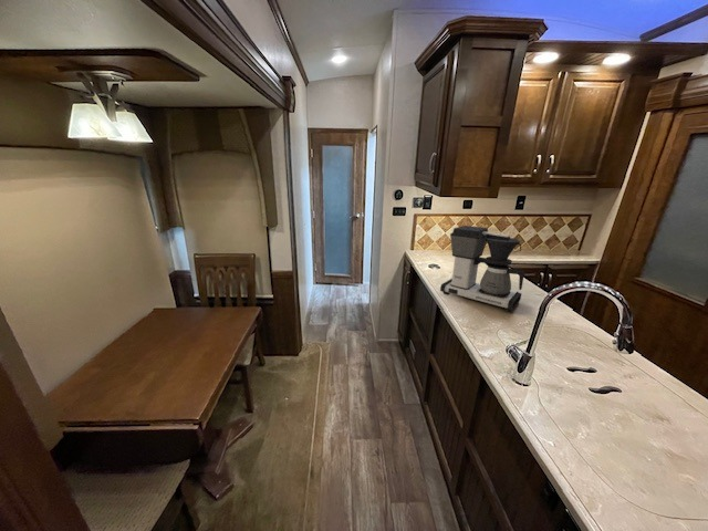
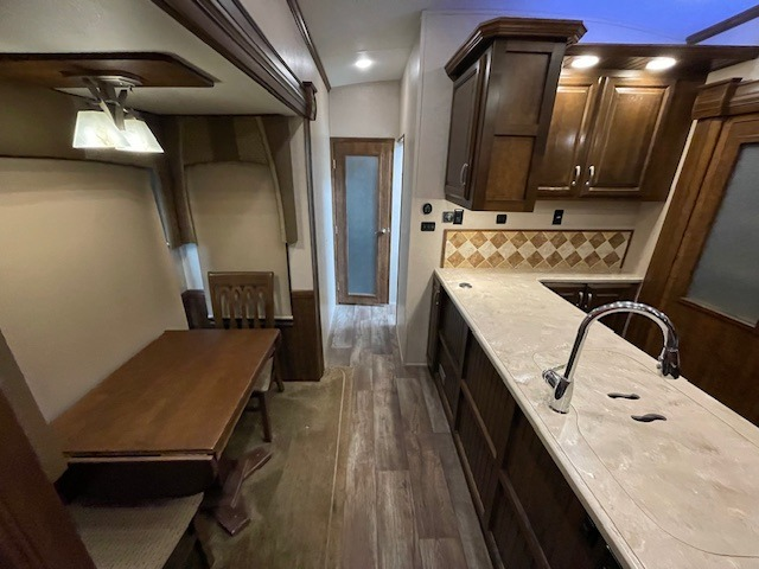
- coffee maker [439,225,525,312]
